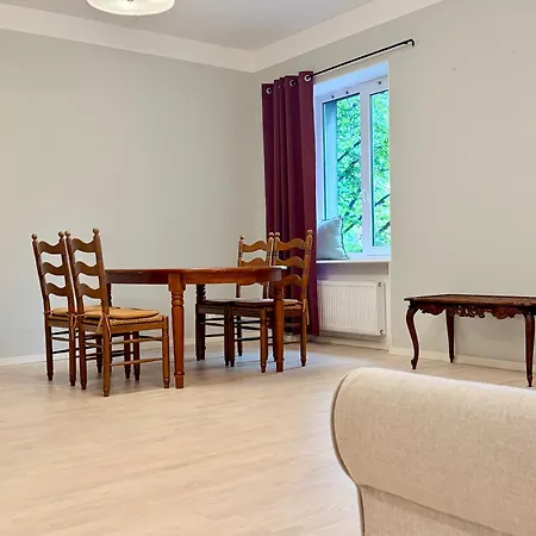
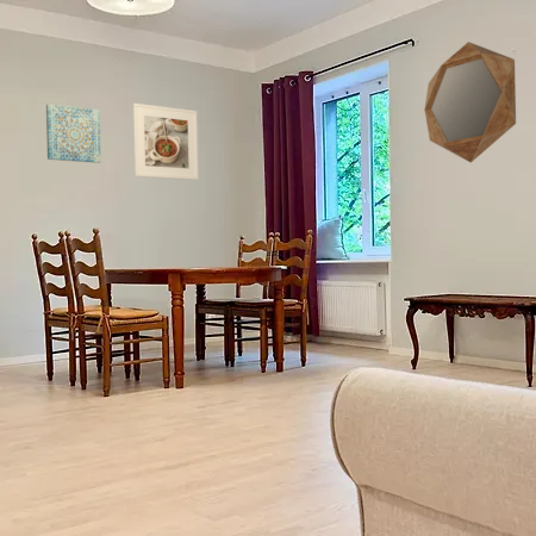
+ home mirror [423,40,517,164]
+ wall art [45,102,102,164]
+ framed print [132,102,200,181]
